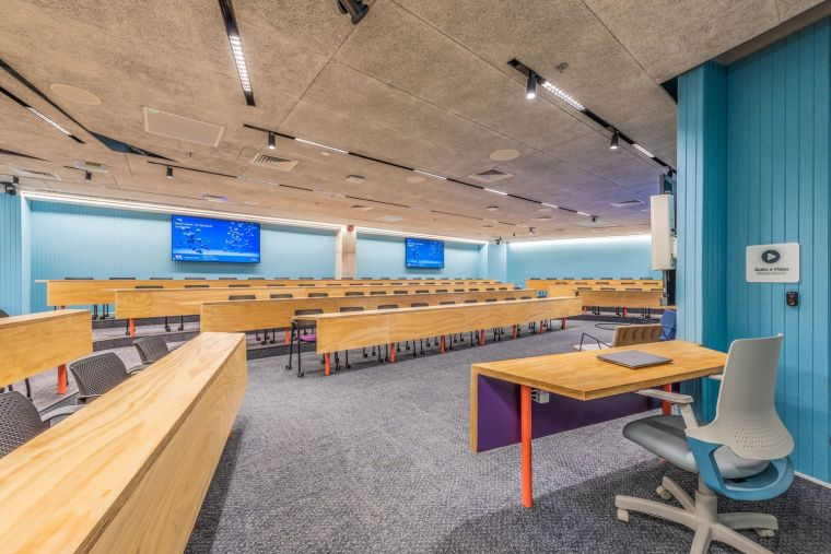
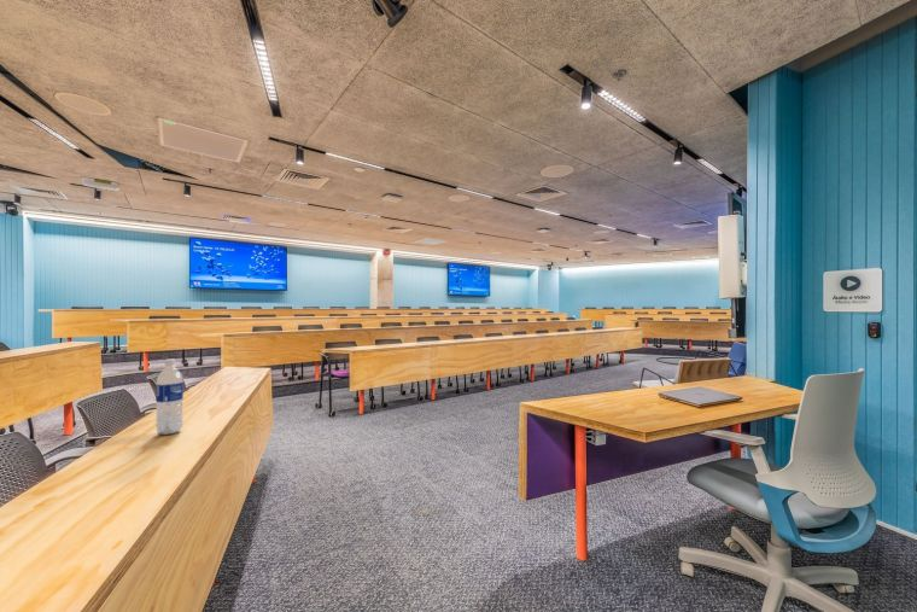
+ water bottle [154,359,185,436]
